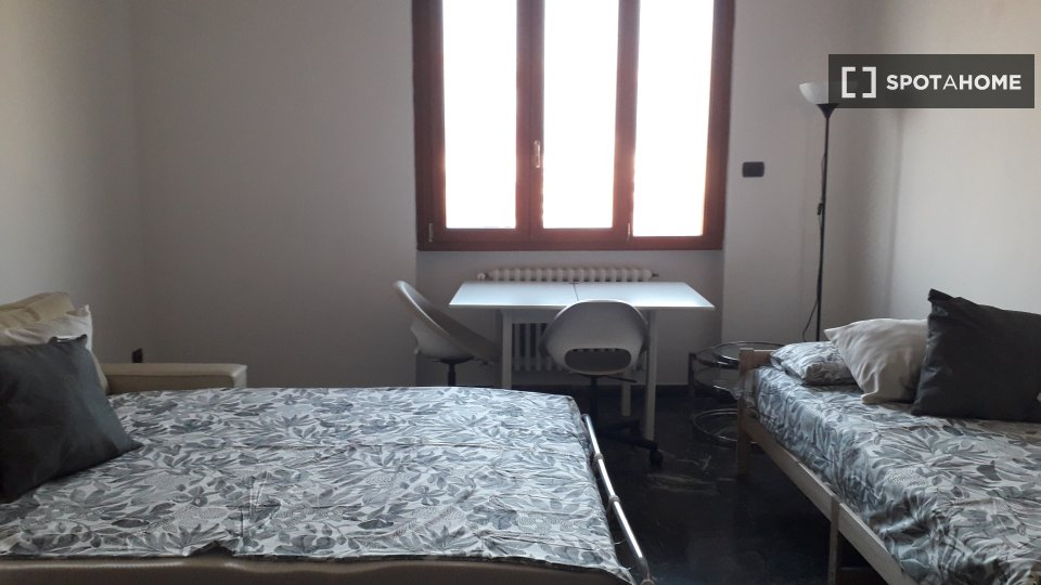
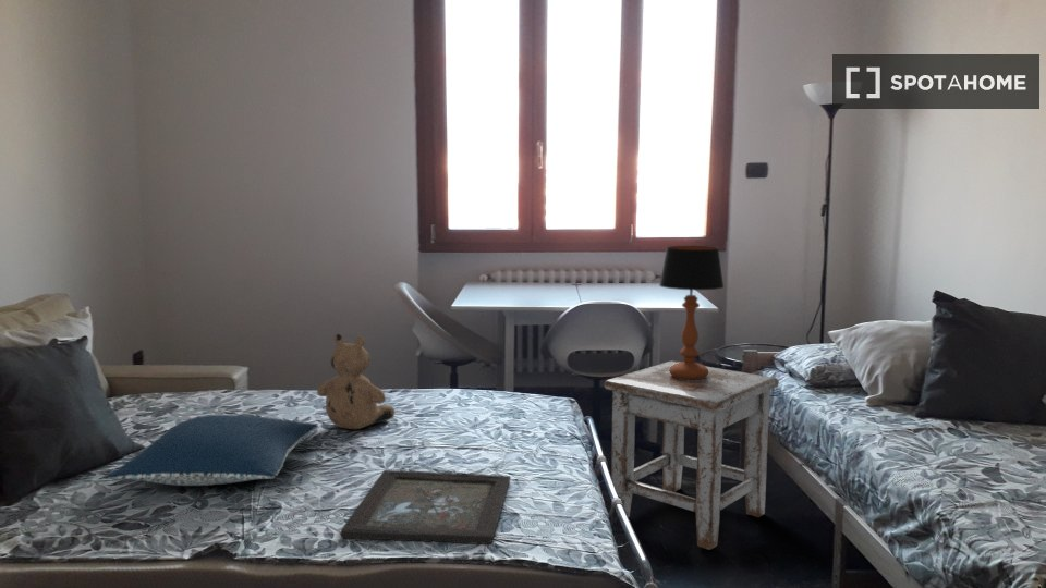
+ teddy bear [316,333,396,430]
+ table lamp [658,245,725,380]
+ pillow [105,414,319,487]
+ tray [340,469,512,546]
+ stool [603,359,780,551]
